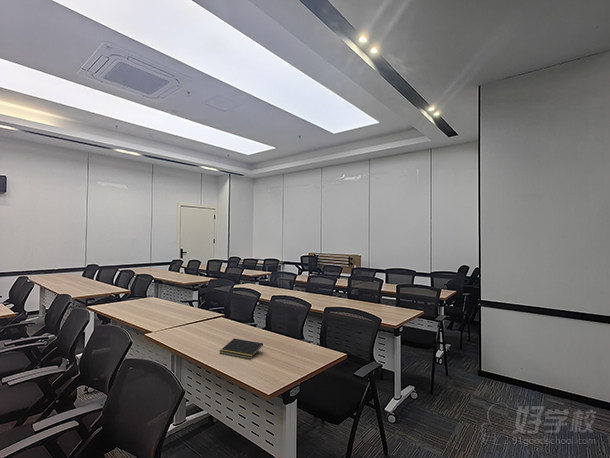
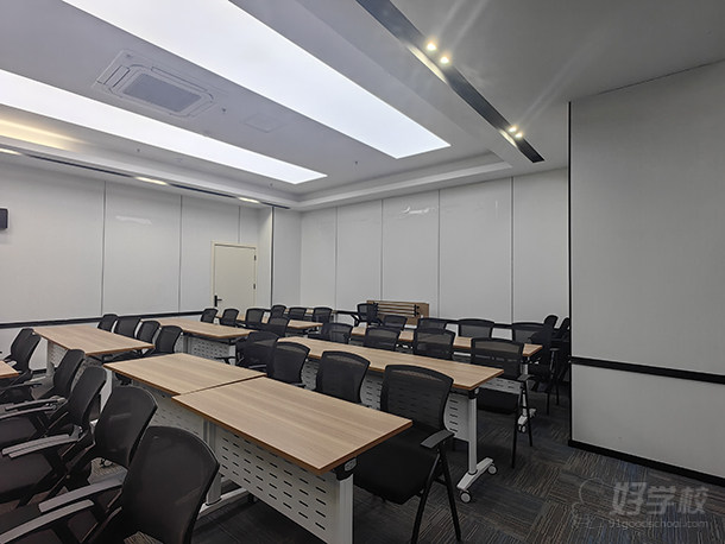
- notepad [219,338,264,360]
